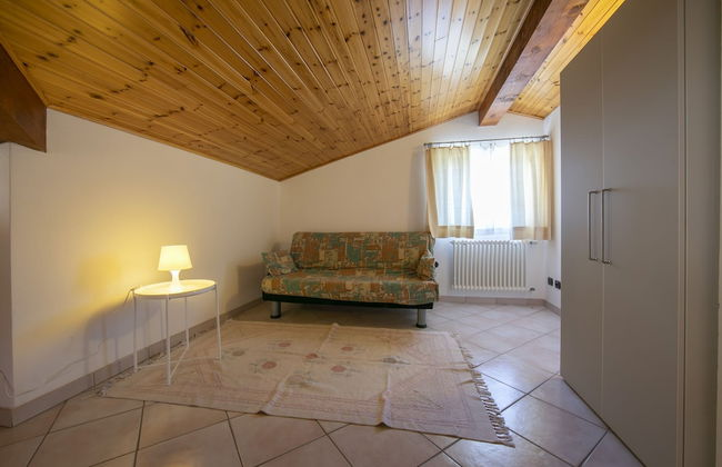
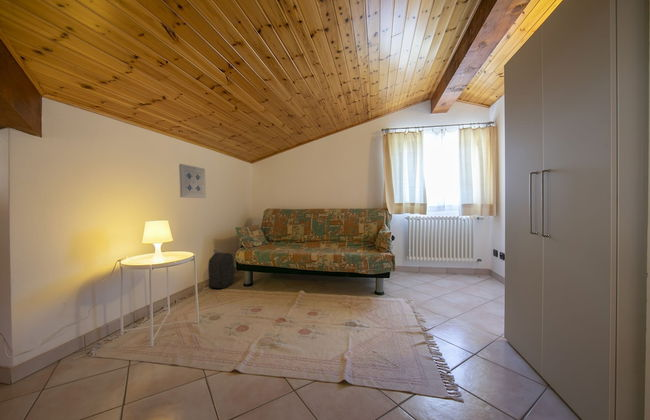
+ backpack [207,249,235,289]
+ wall art [178,163,207,199]
